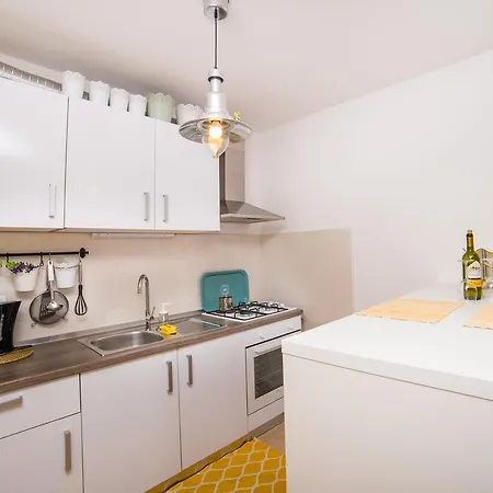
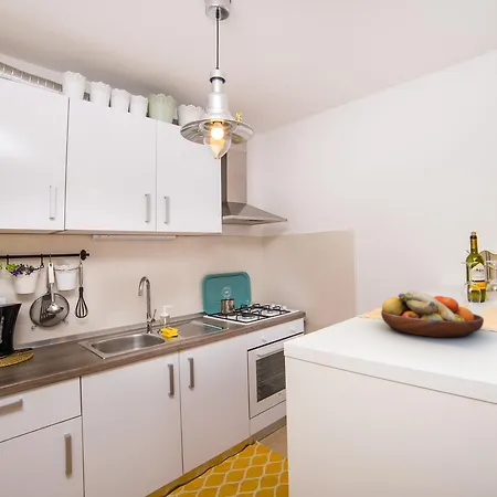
+ fruit bowl [380,289,485,338]
